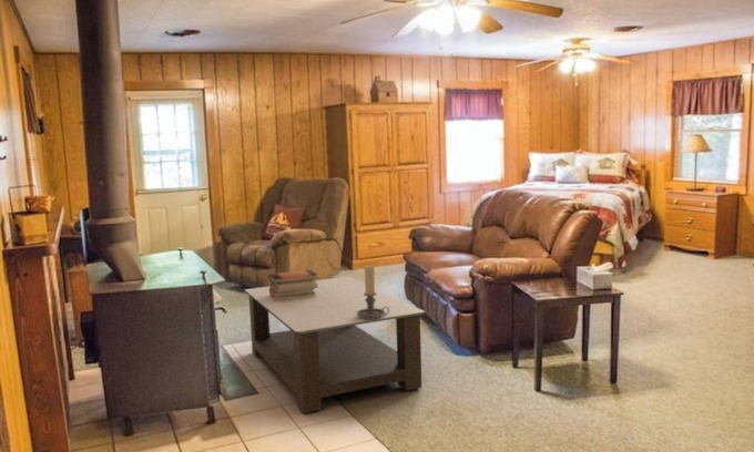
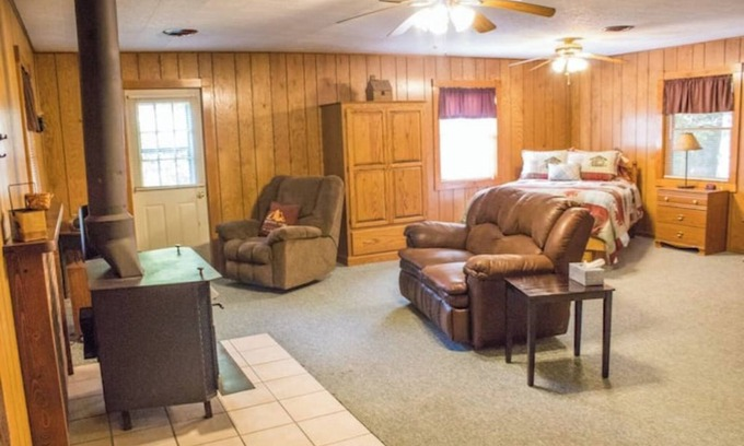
- candle holder [357,264,389,319]
- coffee table [244,276,426,414]
- book stack [267,268,319,301]
